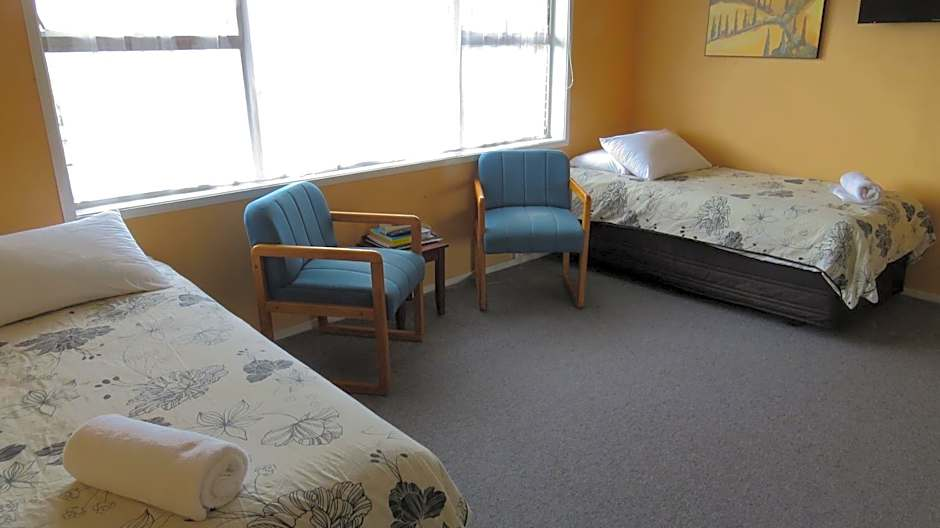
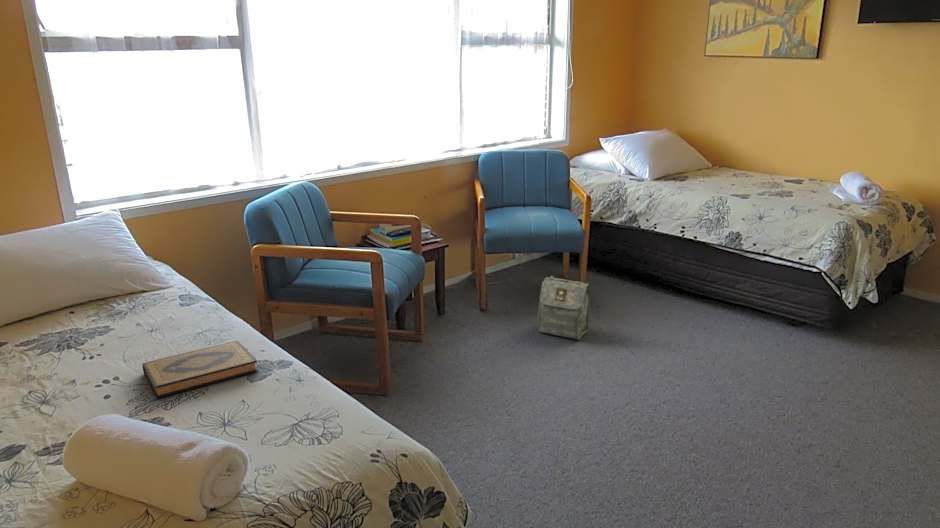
+ hardback book [141,340,259,399]
+ bag [537,275,591,341]
